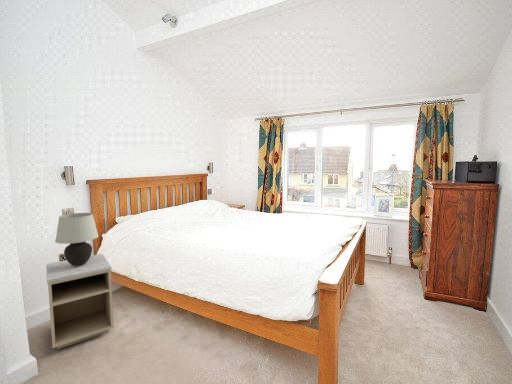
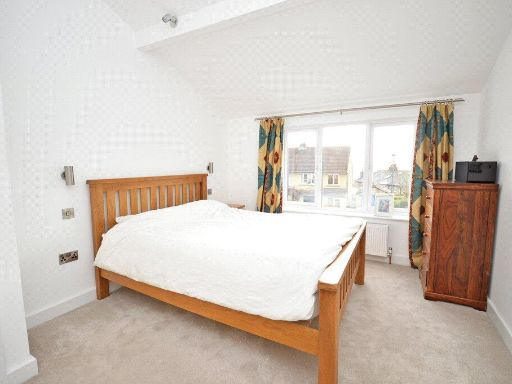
- table lamp [54,212,100,266]
- nightstand [45,253,115,351]
